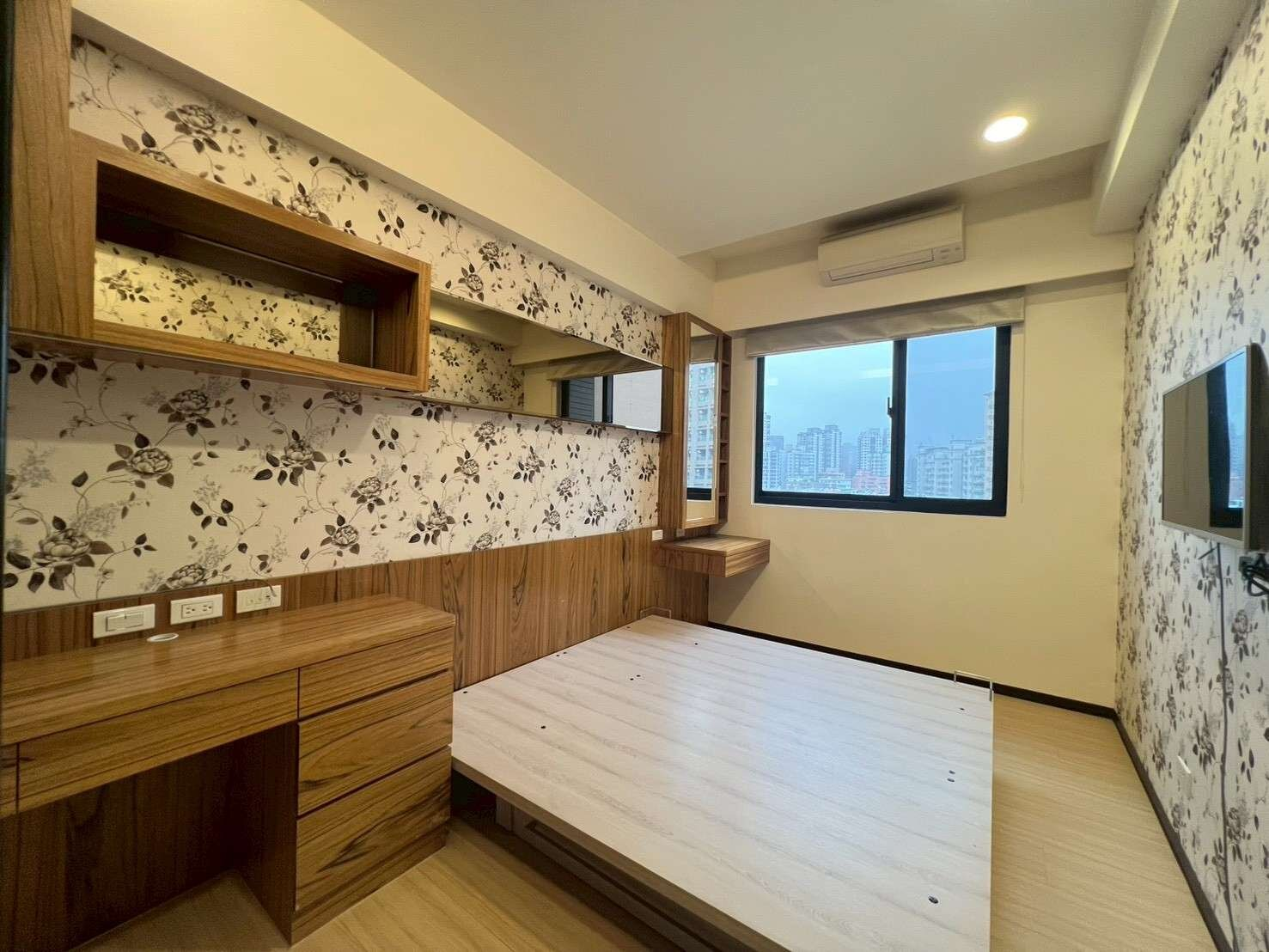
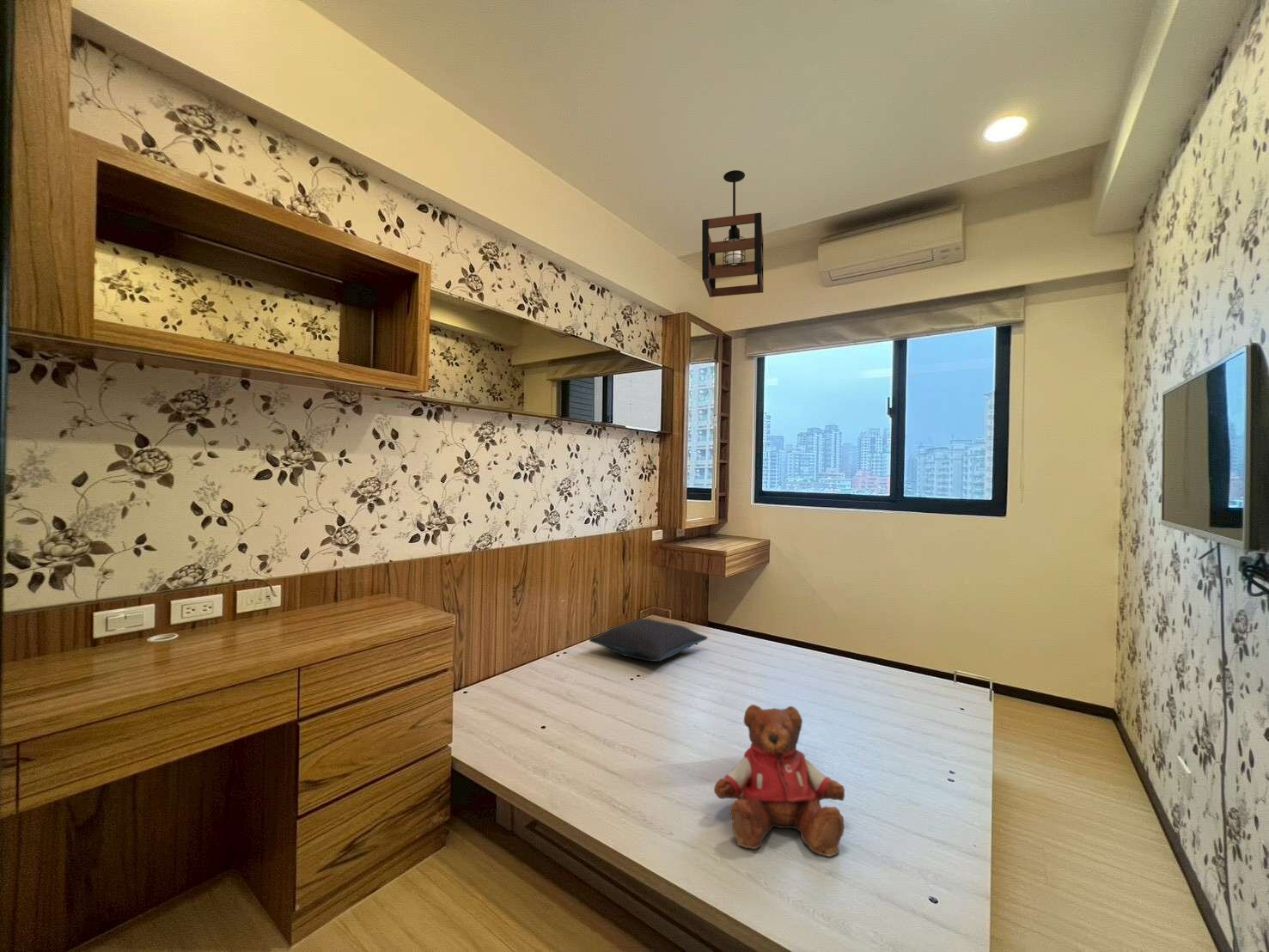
+ pendant light [701,169,765,298]
+ pillow [589,618,709,662]
+ teddy bear [713,704,845,857]
